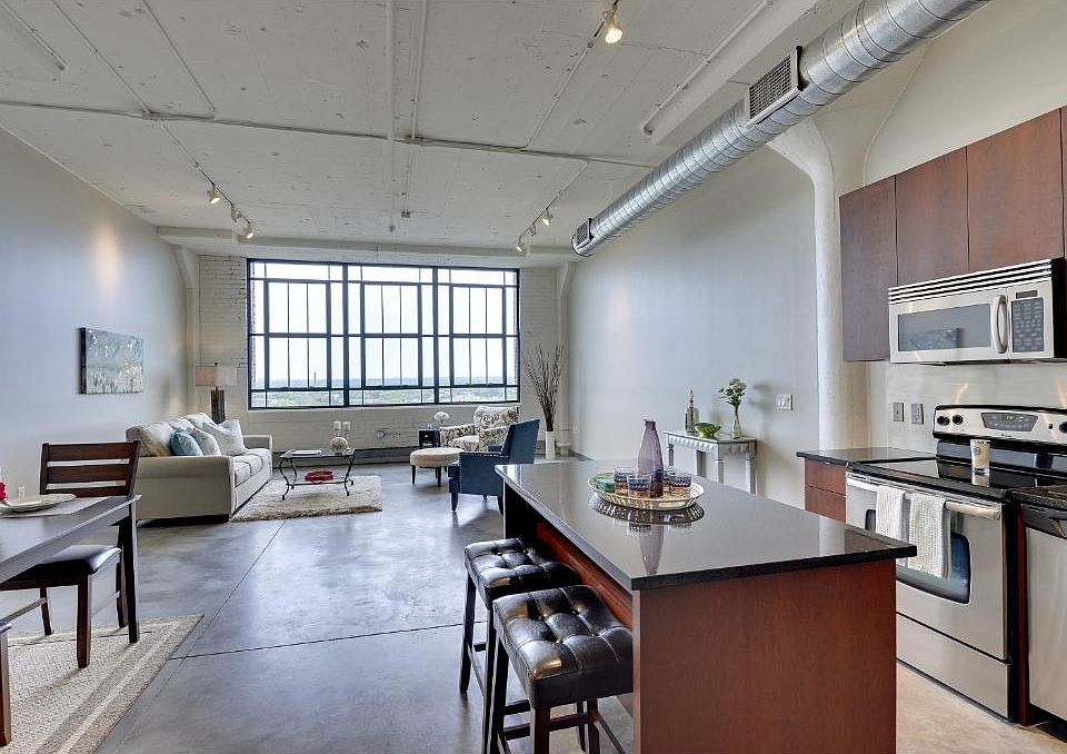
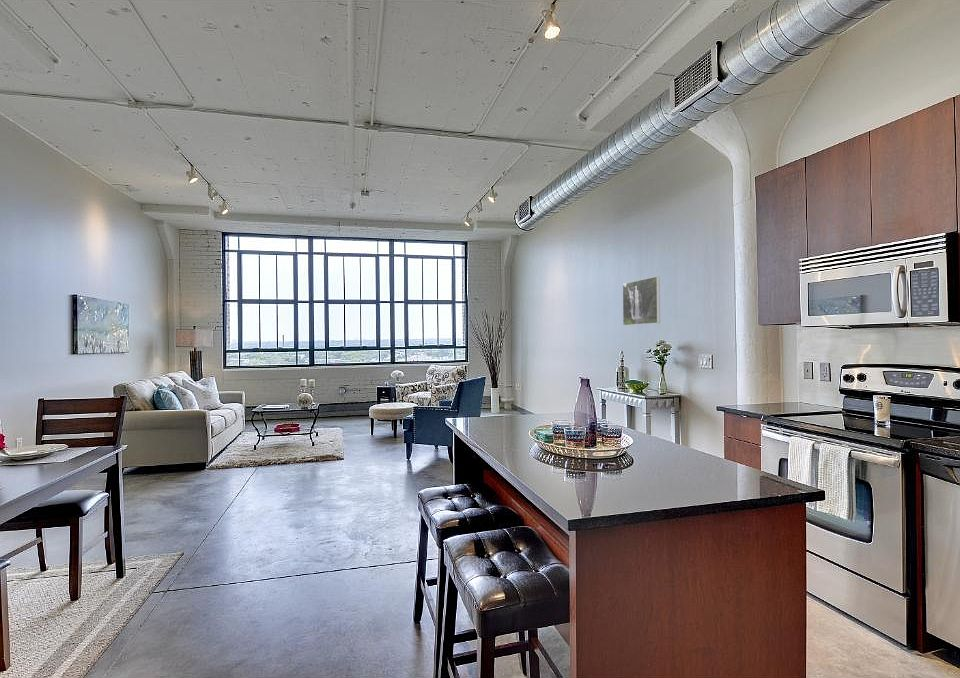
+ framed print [622,275,661,326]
